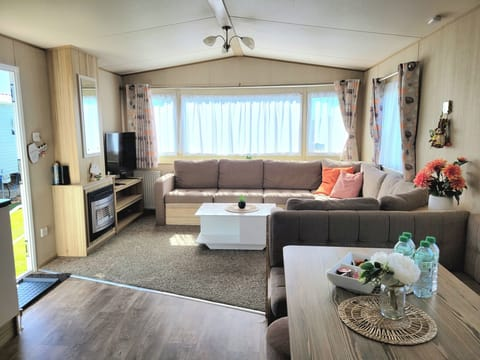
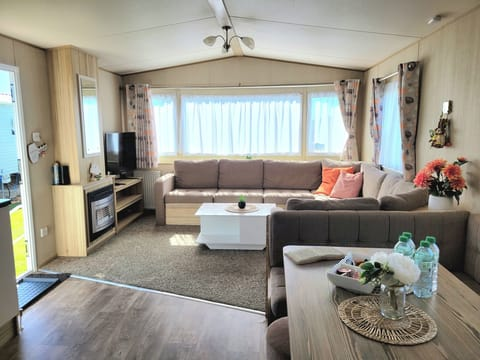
+ book [283,246,348,265]
